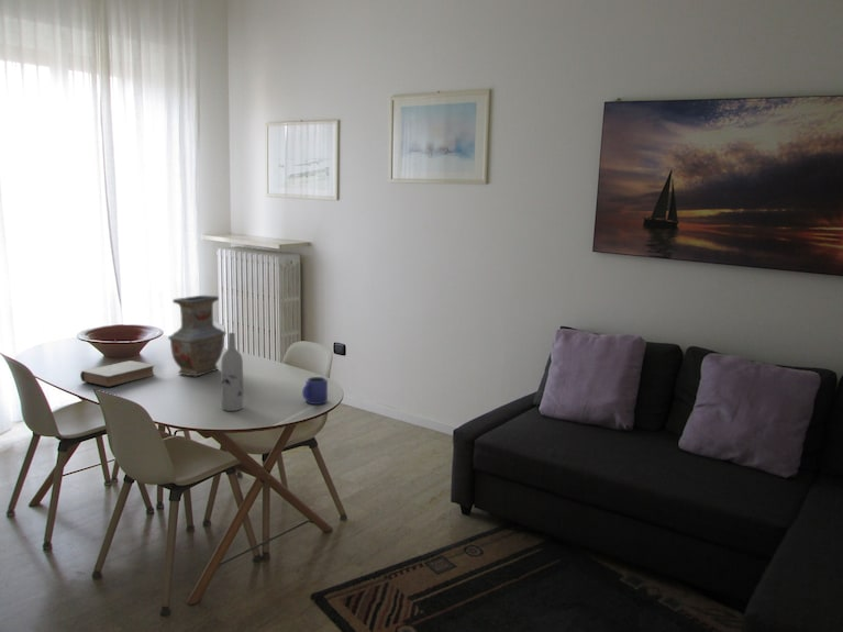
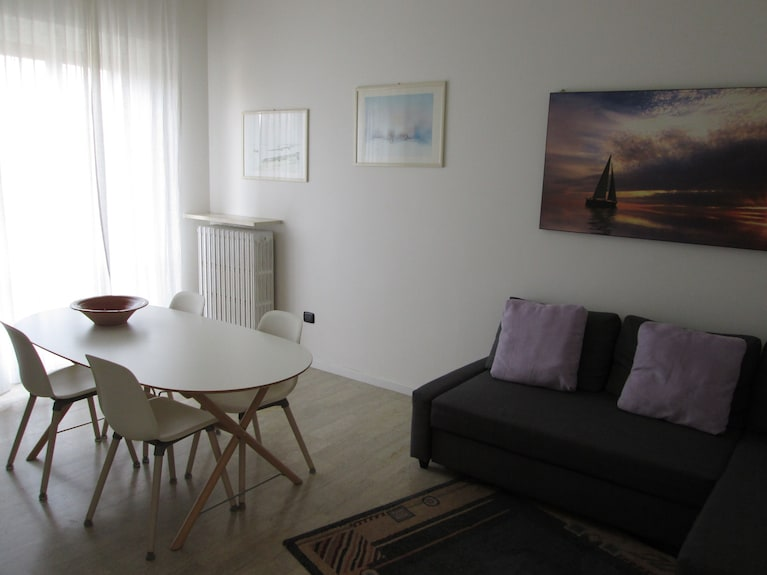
- vase [167,295,226,378]
- wine bottle [220,332,244,412]
- mug [301,376,329,406]
- book [79,359,157,388]
